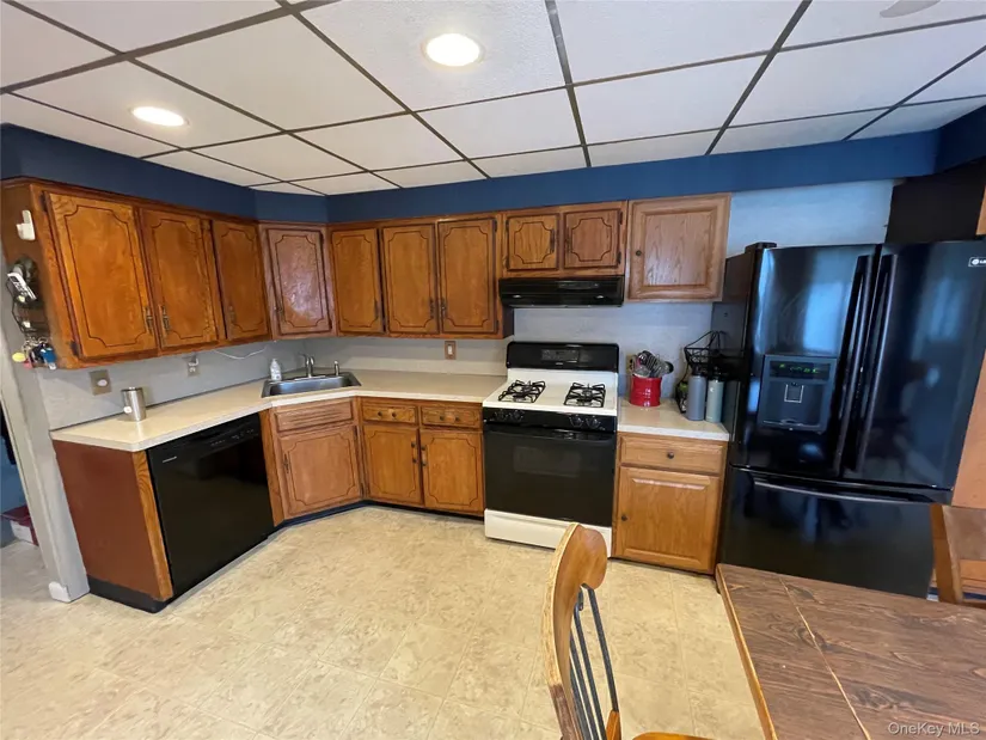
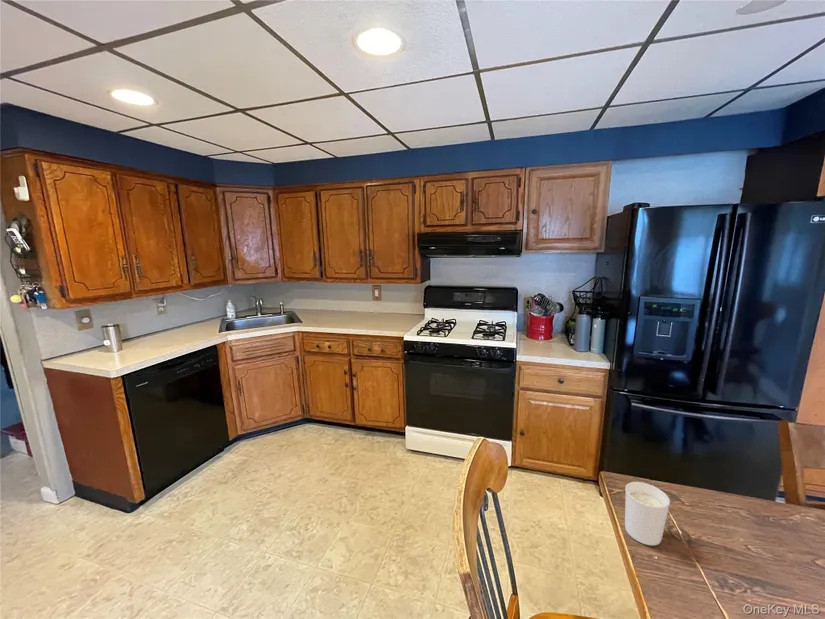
+ candle holder [624,481,671,546]
